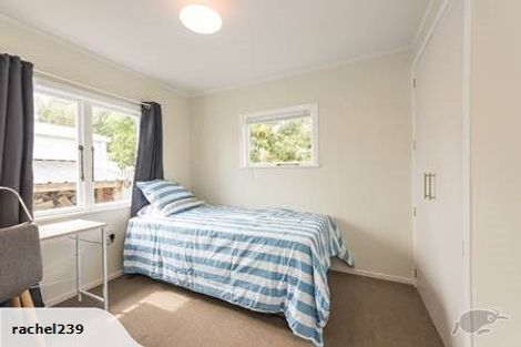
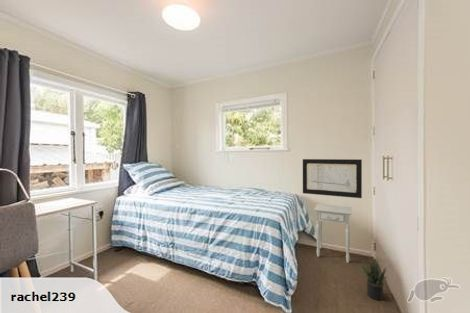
+ wall art [302,158,363,199]
+ potted plant [359,258,388,301]
+ nightstand [313,203,353,264]
